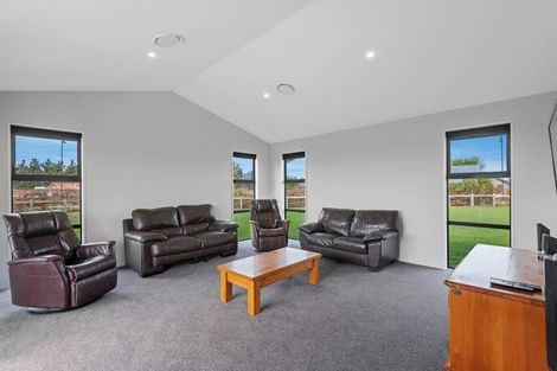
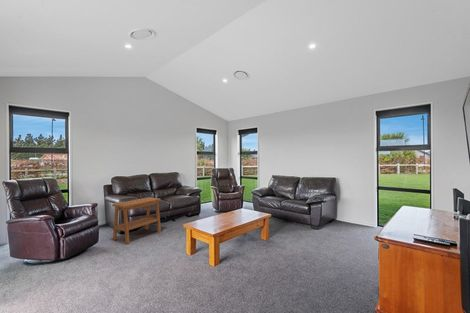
+ side table [111,196,162,245]
